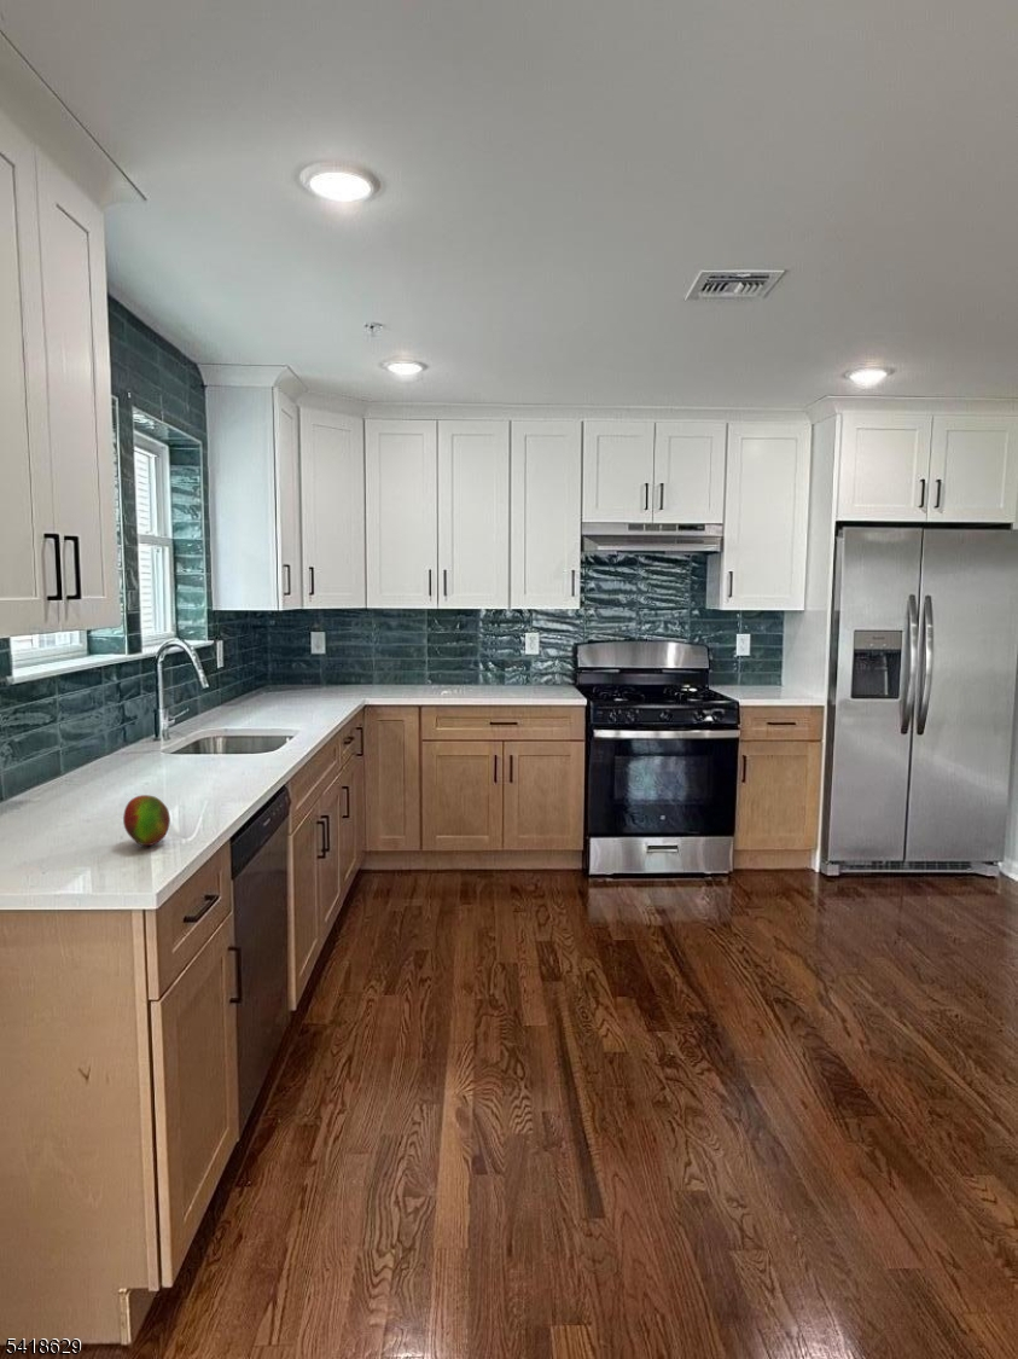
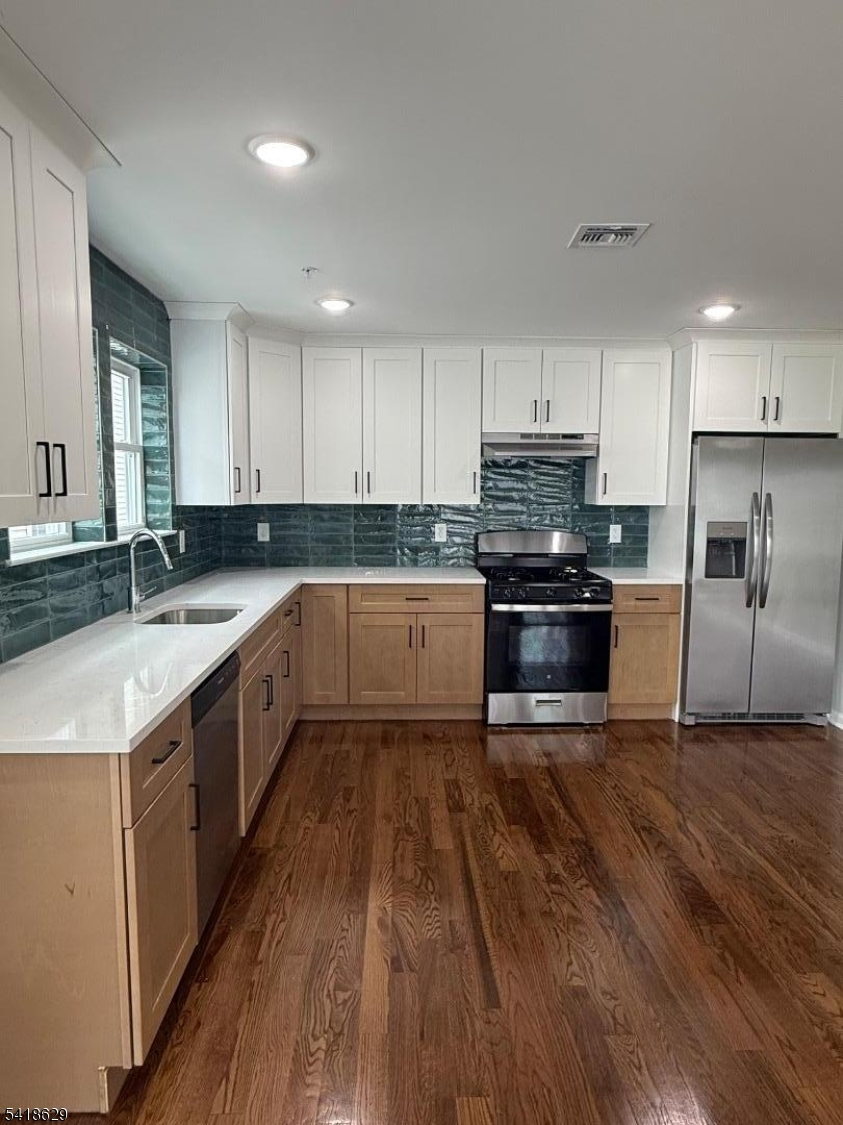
- fruit [122,794,171,847]
